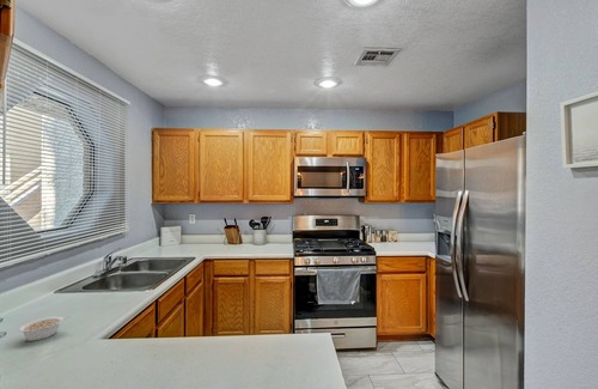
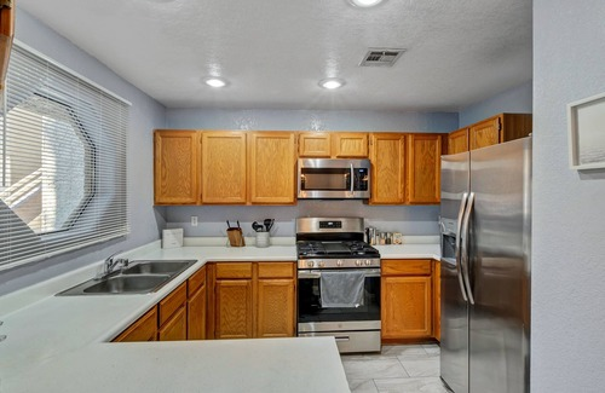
- legume [18,316,71,342]
